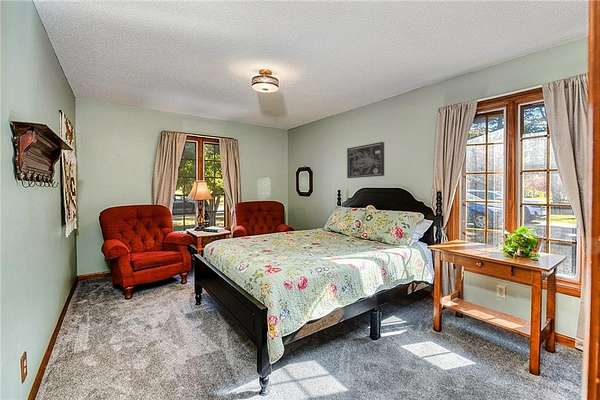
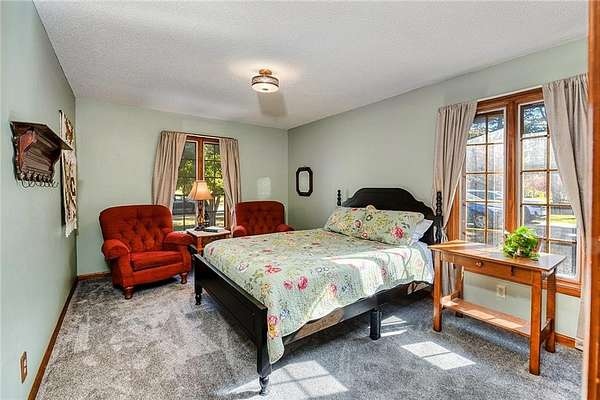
- wall art [346,141,385,179]
